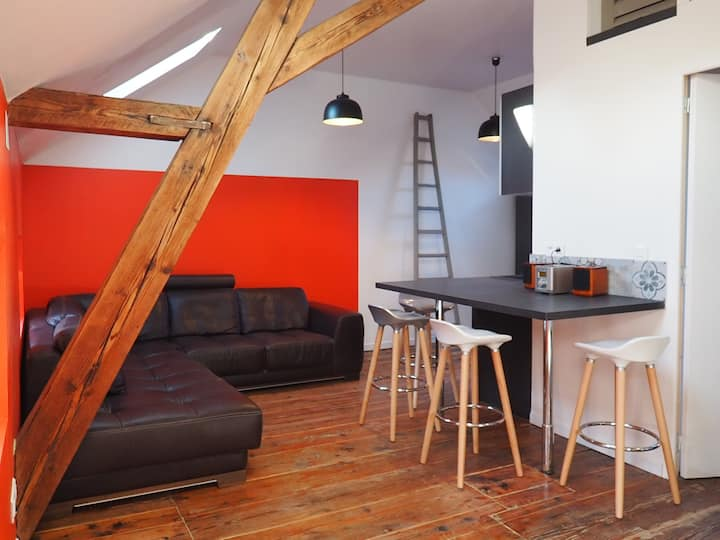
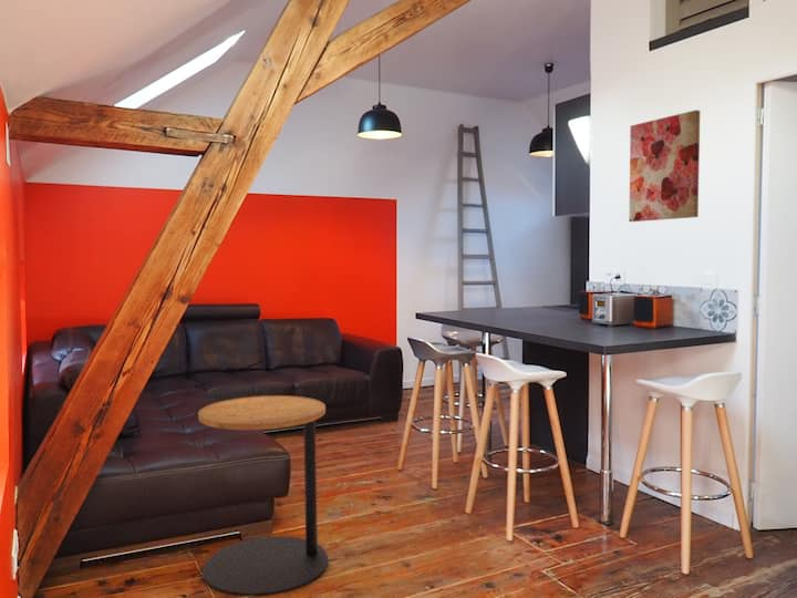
+ side table [197,394,329,598]
+ wall art [628,109,701,223]
